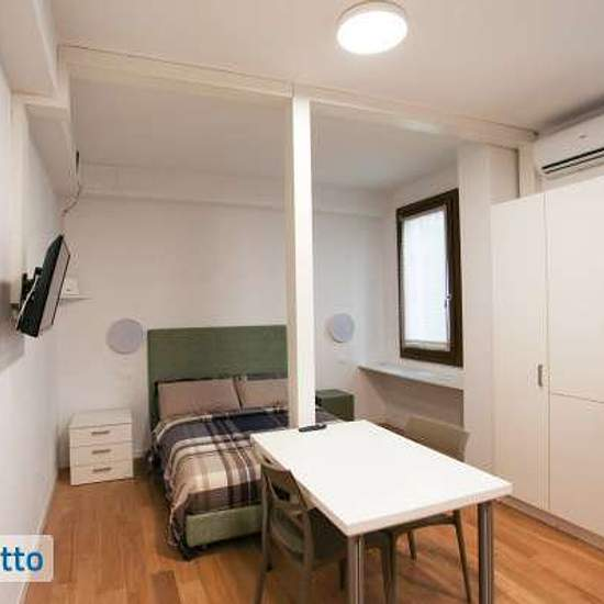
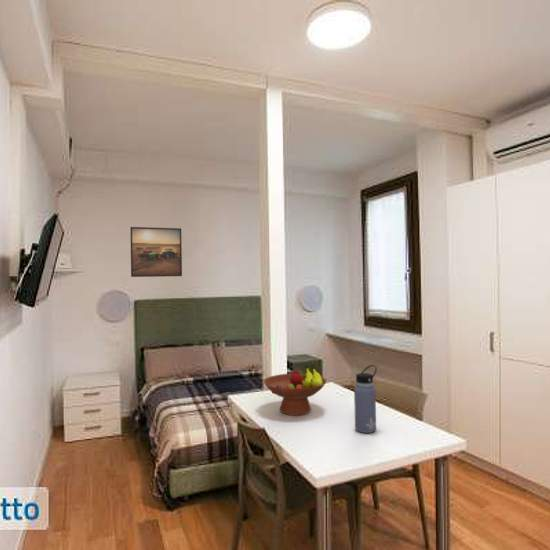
+ water bottle [353,364,378,434]
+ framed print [129,226,183,278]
+ fruit bowl [262,364,328,417]
